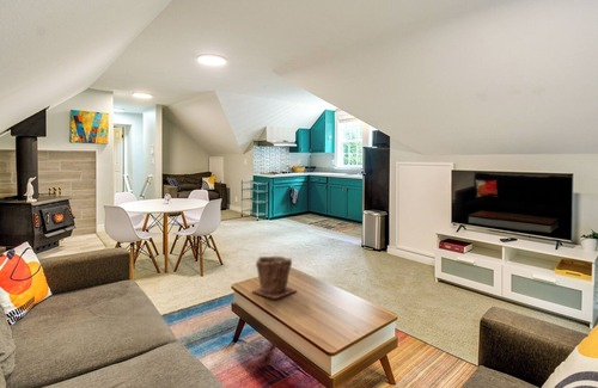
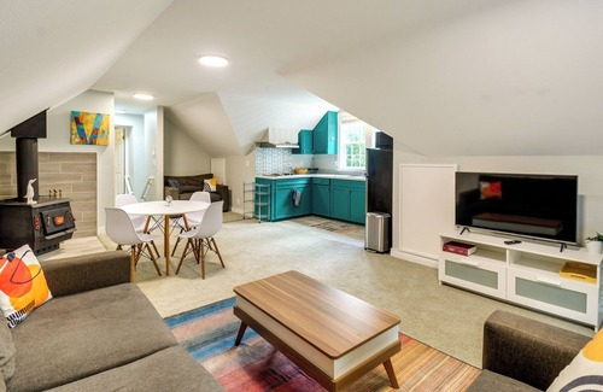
- plant pot [250,254,298,300]
